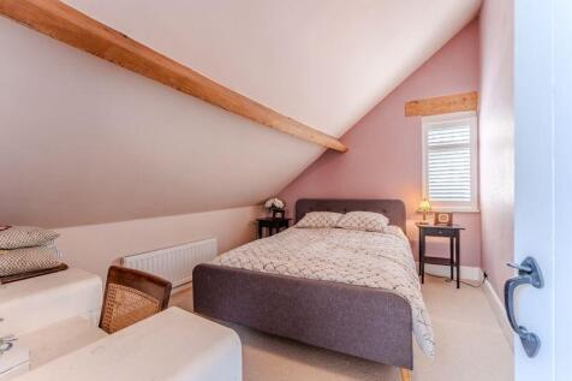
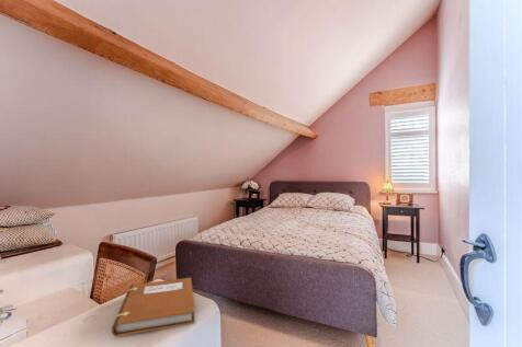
+ notebook [111,277,196,337]
